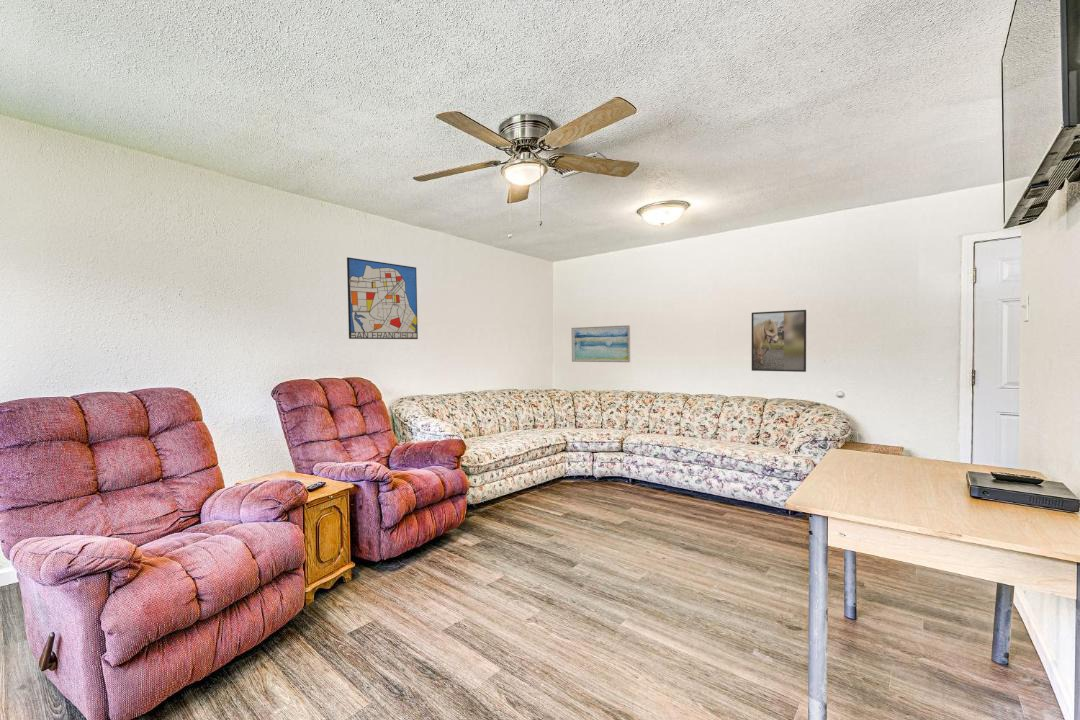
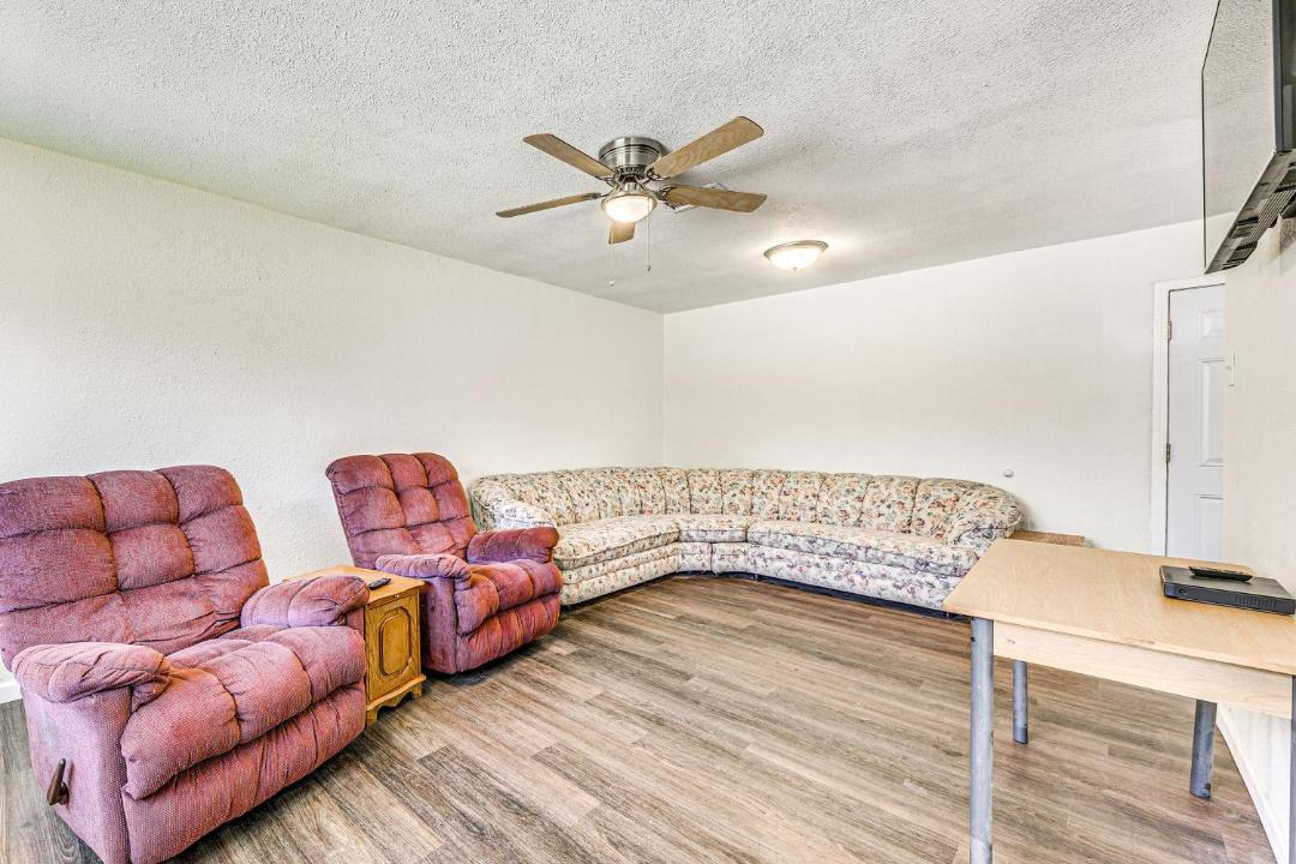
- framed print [751,309,807,373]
- wall art [571,324,631,363]
- wall art [346,256,419,340]
